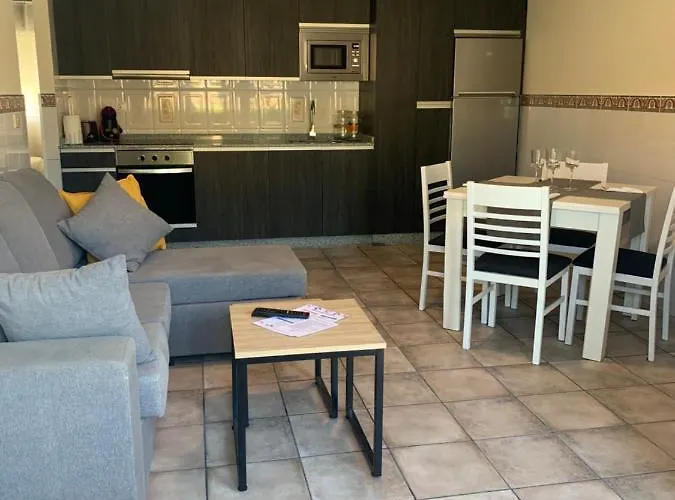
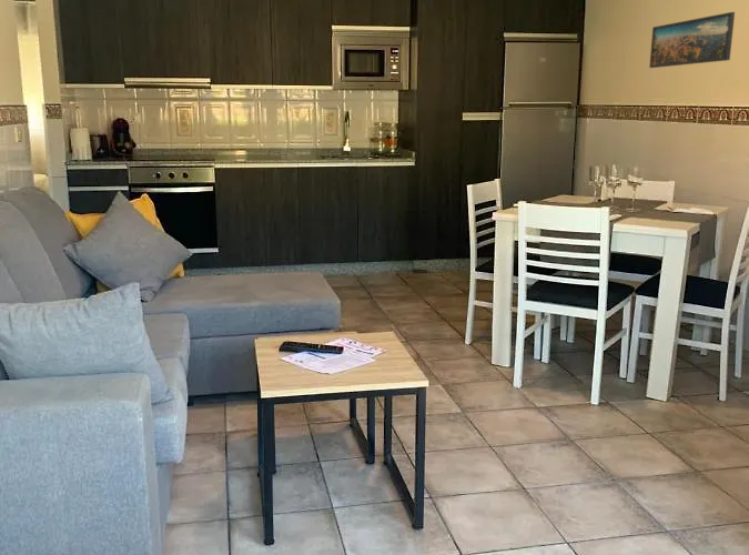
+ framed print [648,11,736,69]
